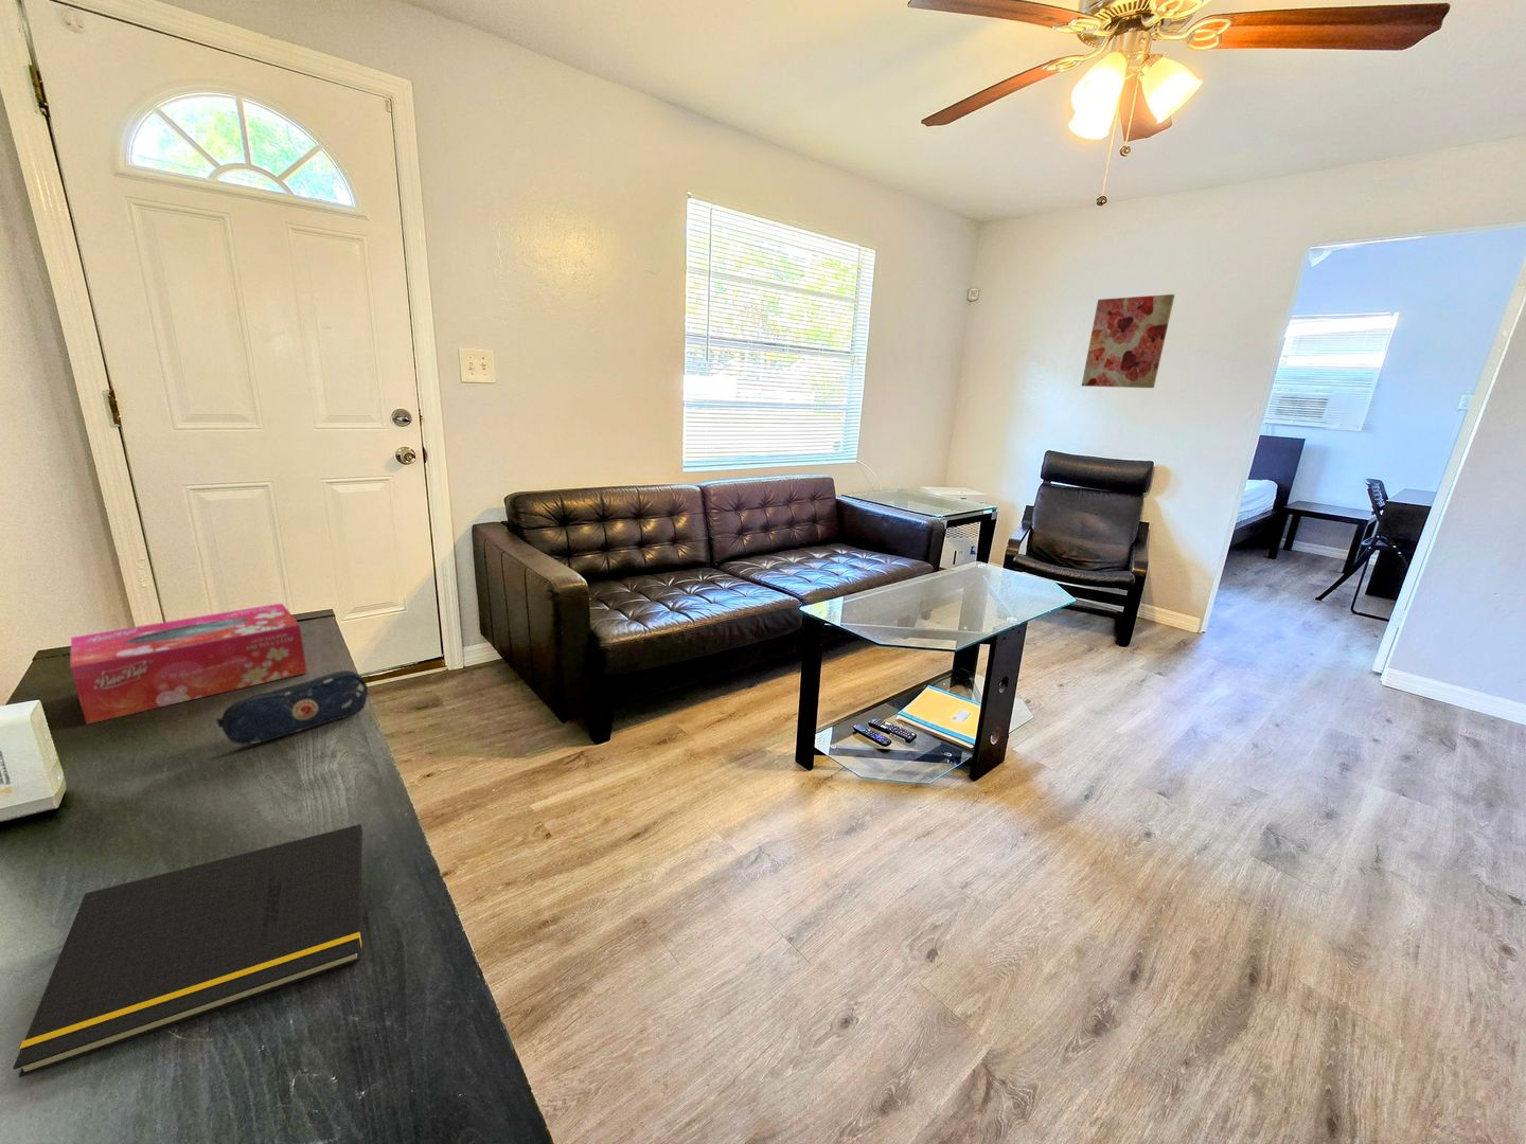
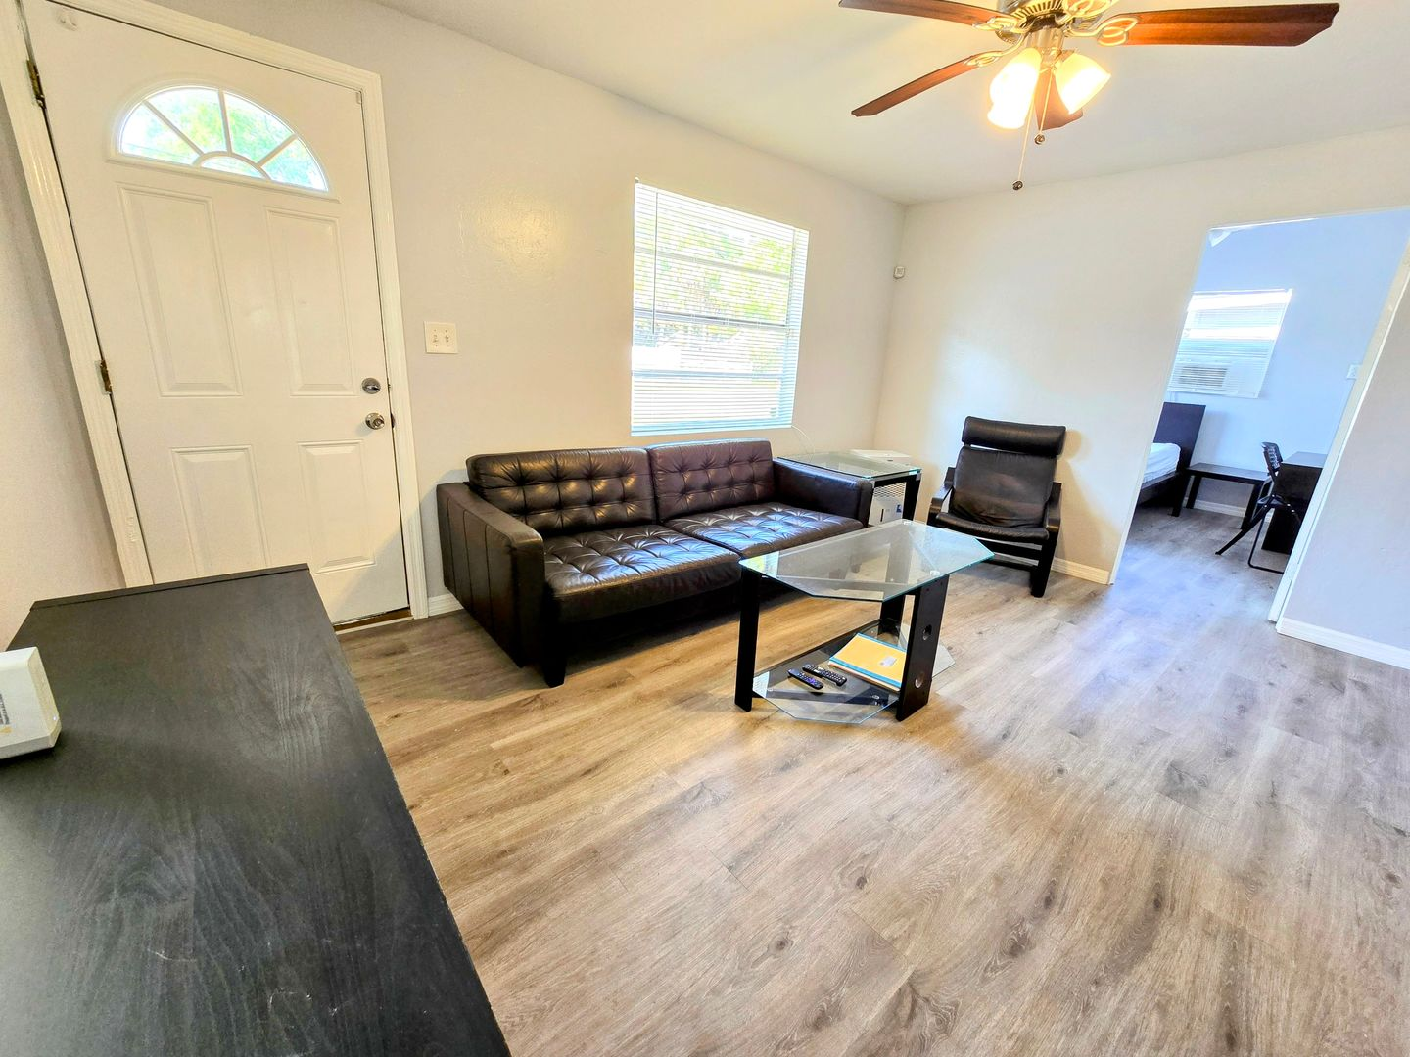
- notepad [13,823,364,1078]
- pencil case [215,669,369,746]
- wall art [1081,293,1175,389]
- tissue box [68,602,309,726]
